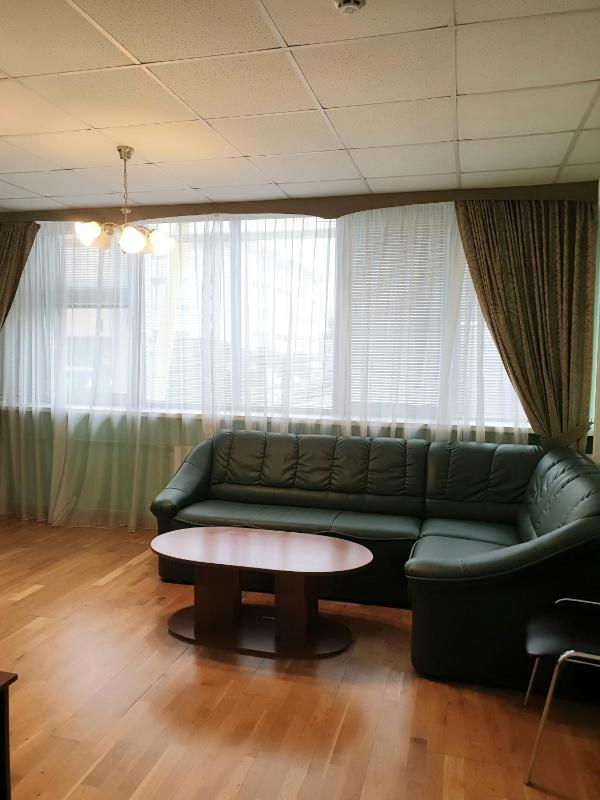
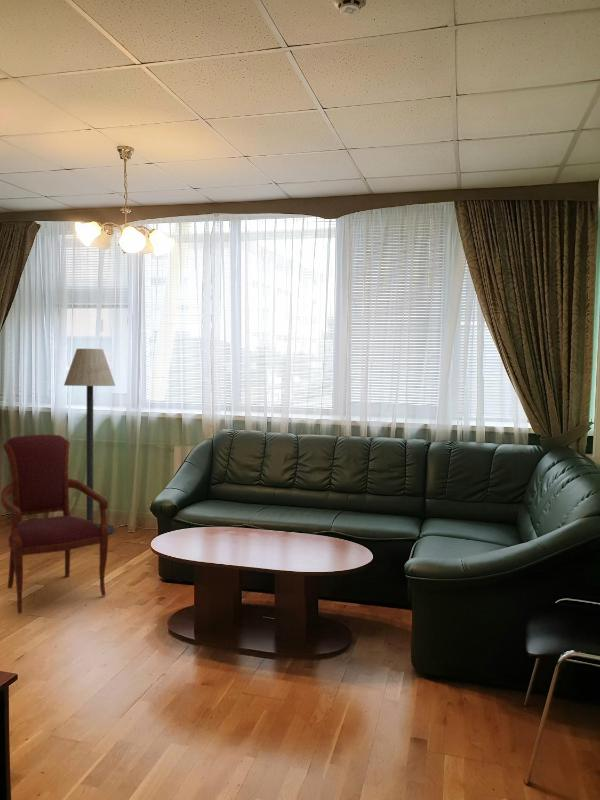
+ floor lamp [63,348,116,535]
+ armchair [0,434,109,615]
